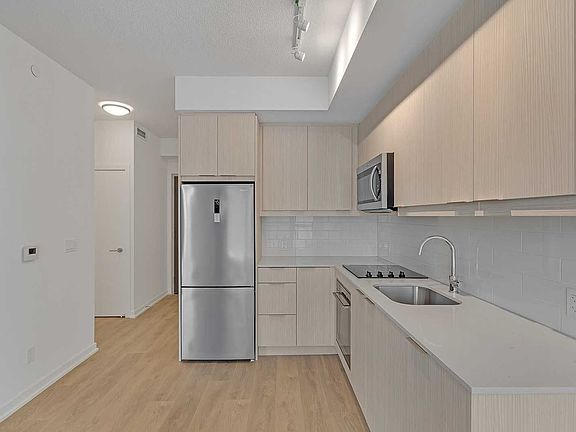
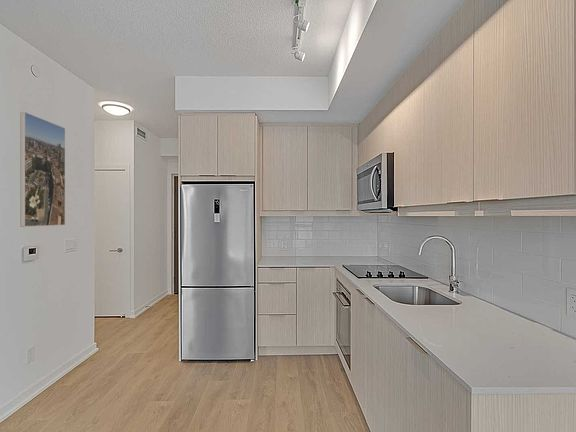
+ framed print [19,111,66,228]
